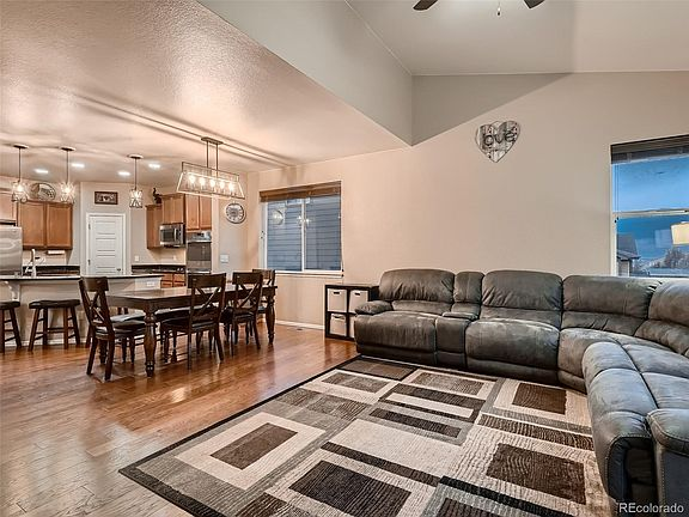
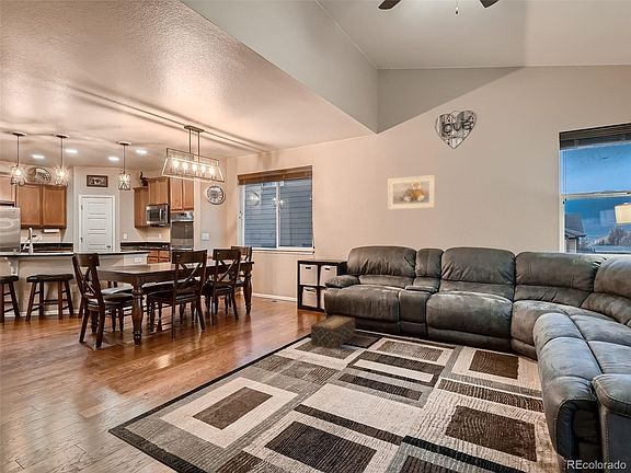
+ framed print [387,174,436,210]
+ woven basket [310,314,356,349]
